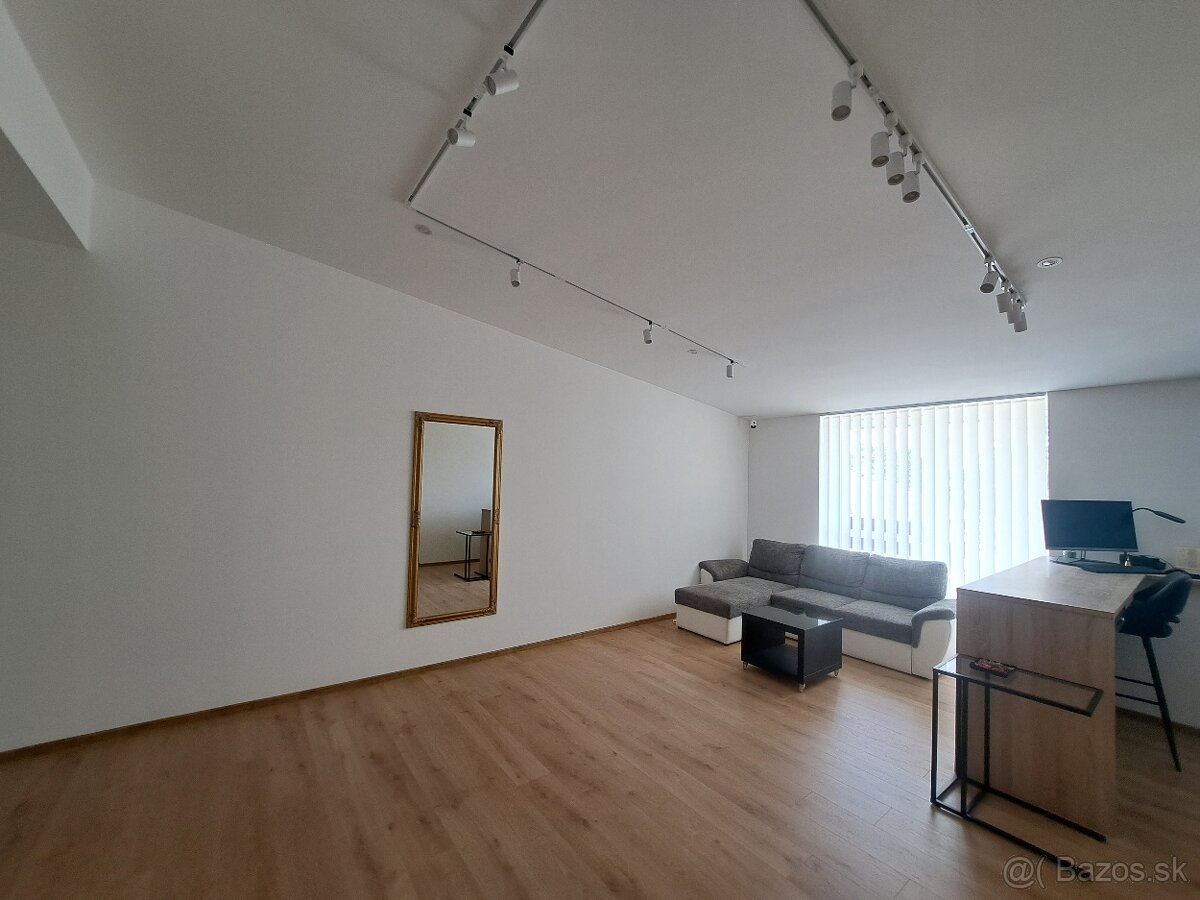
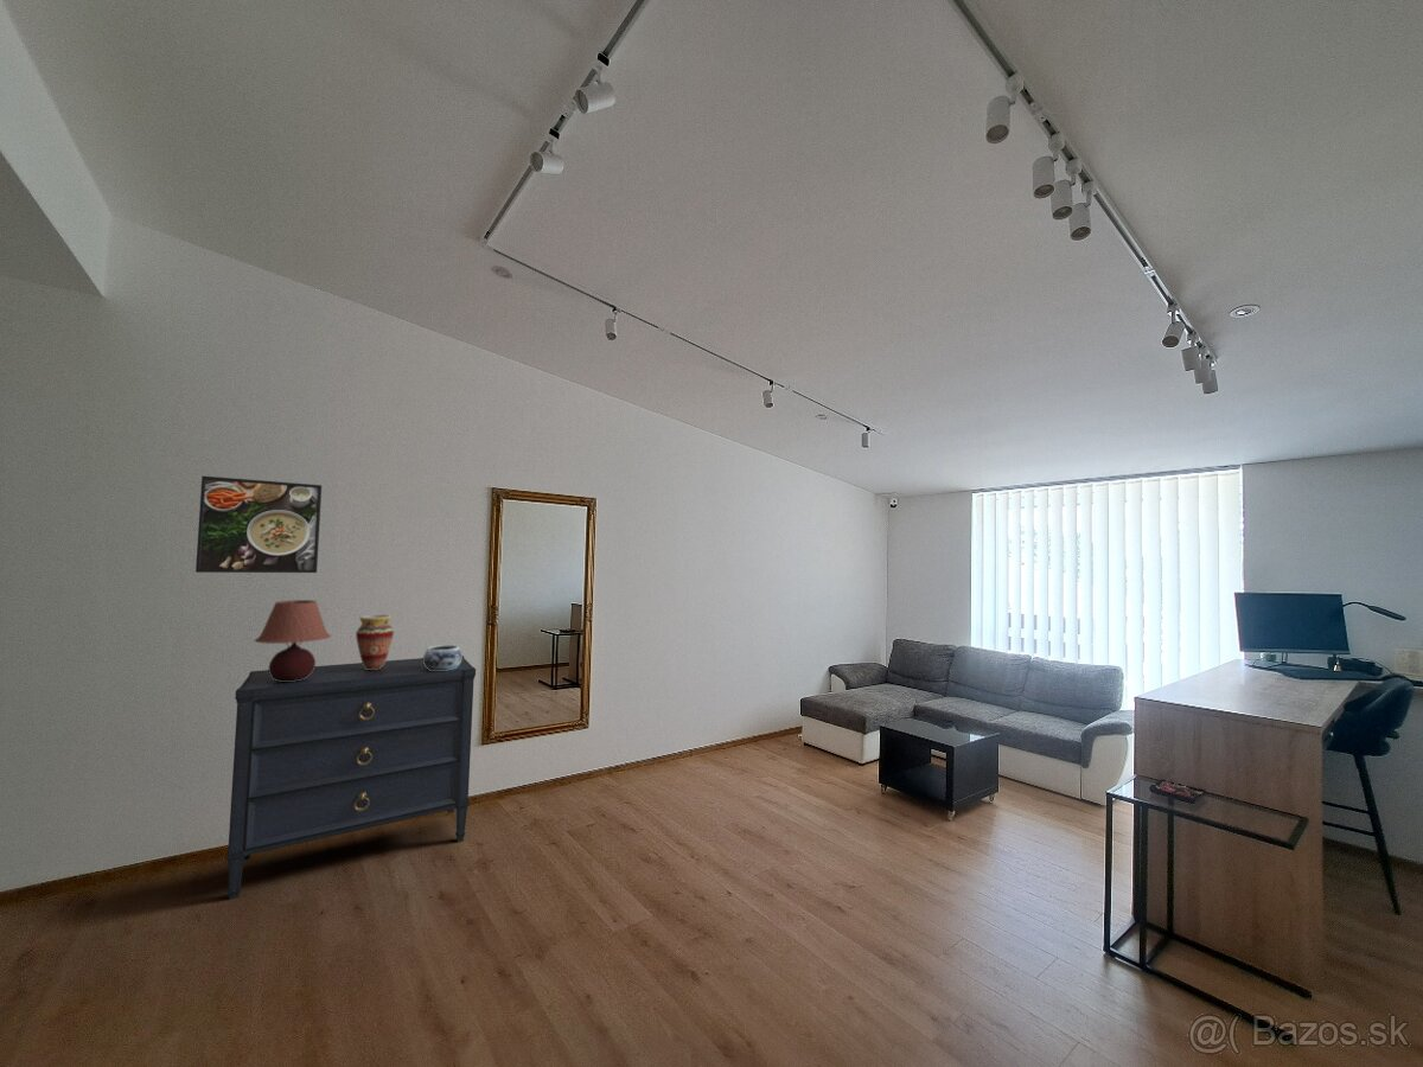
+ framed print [194,475,323,574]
+ dresser [225,654,477,901]
+ table lamp [254,599,332,682]
+ vase [355,614,395,670]
+ decorative bowl [422,644,464,671]
